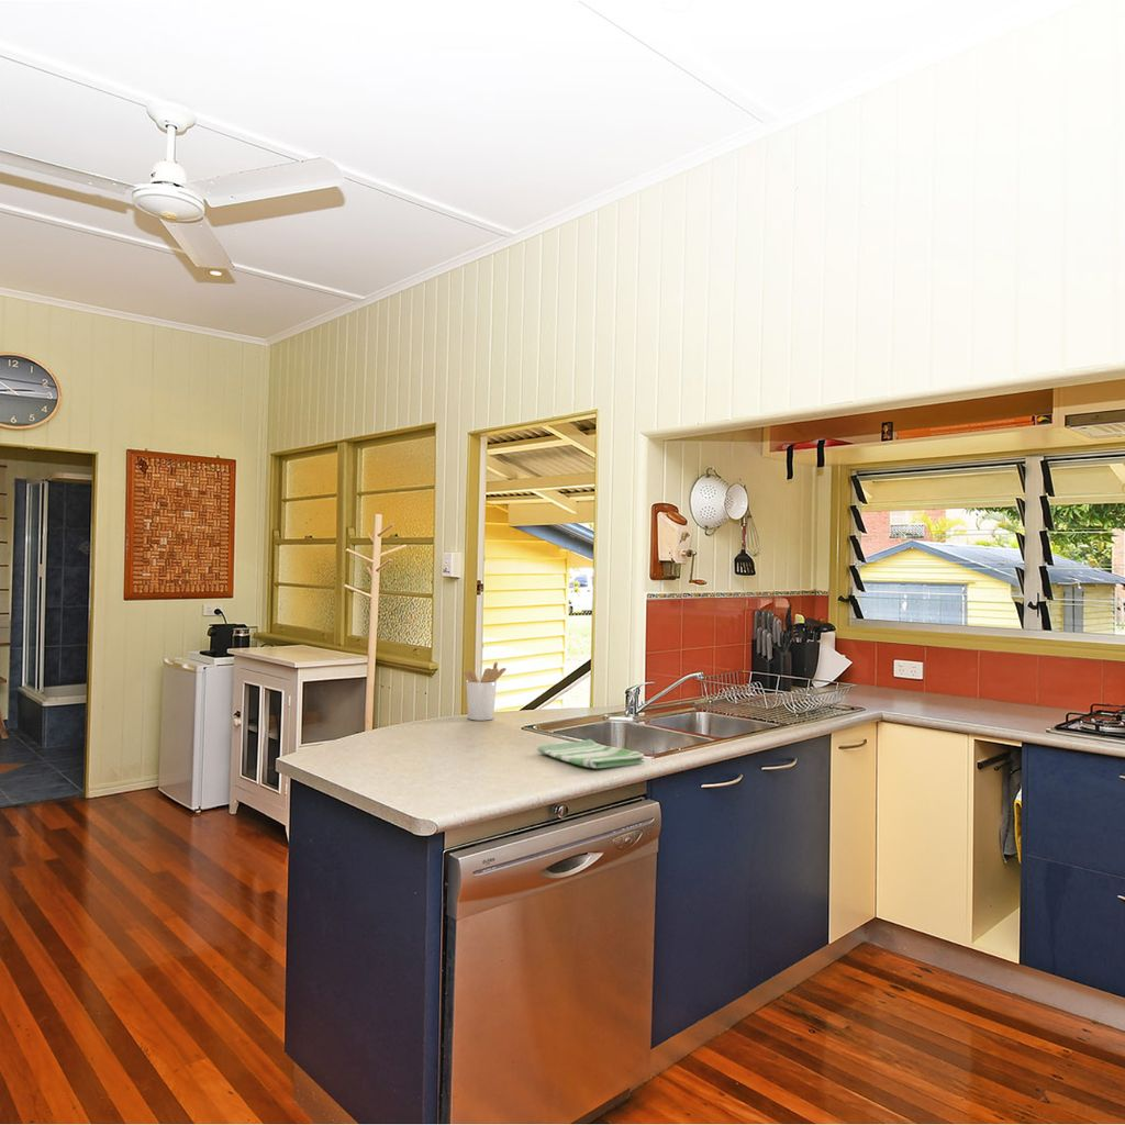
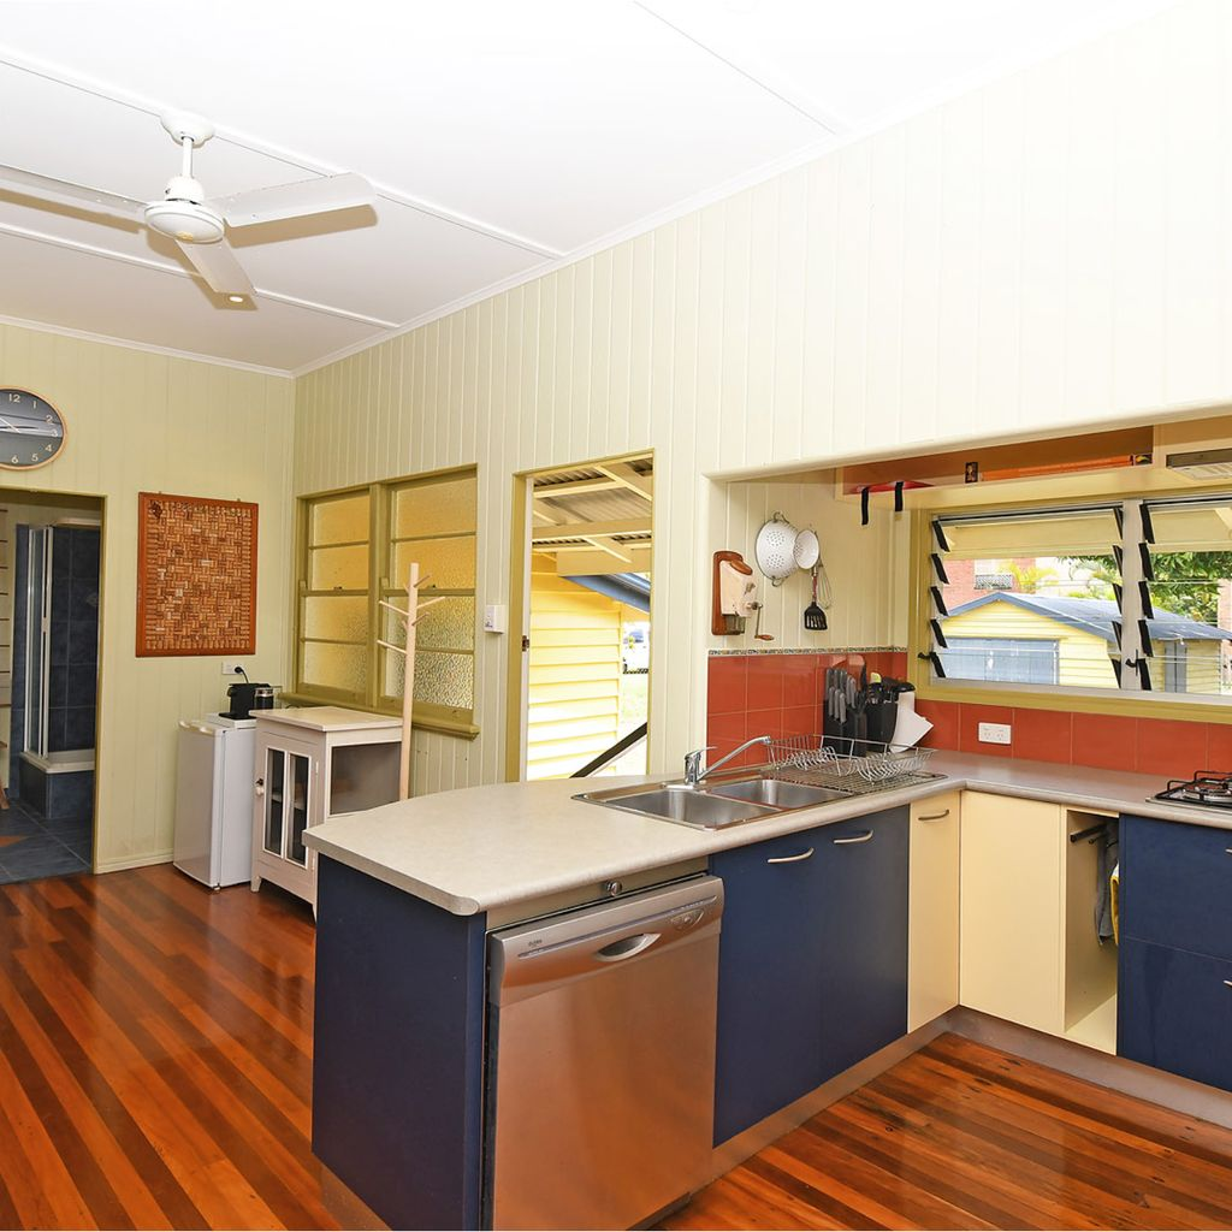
- utensil holder [464,661,506,722]
- dish towel [536,738,645,769]
